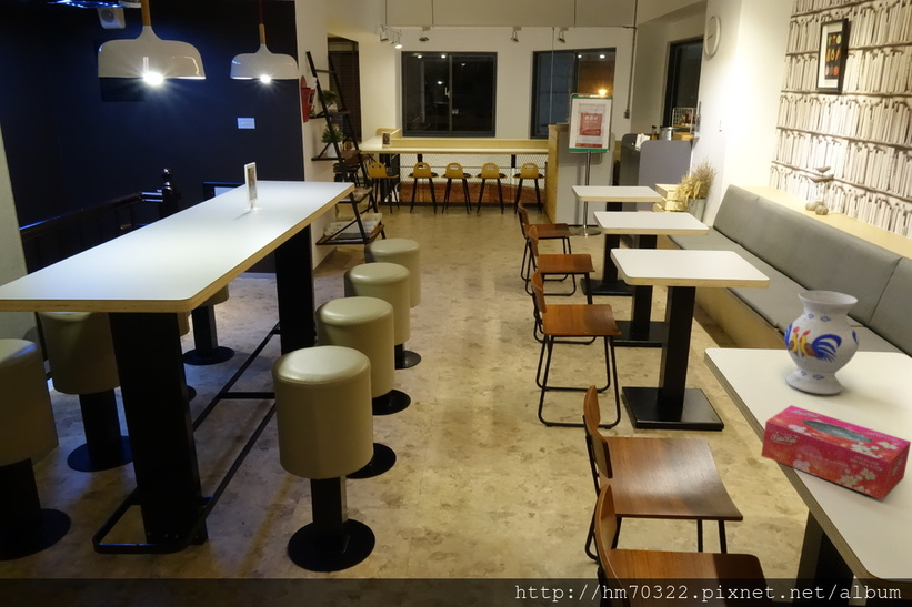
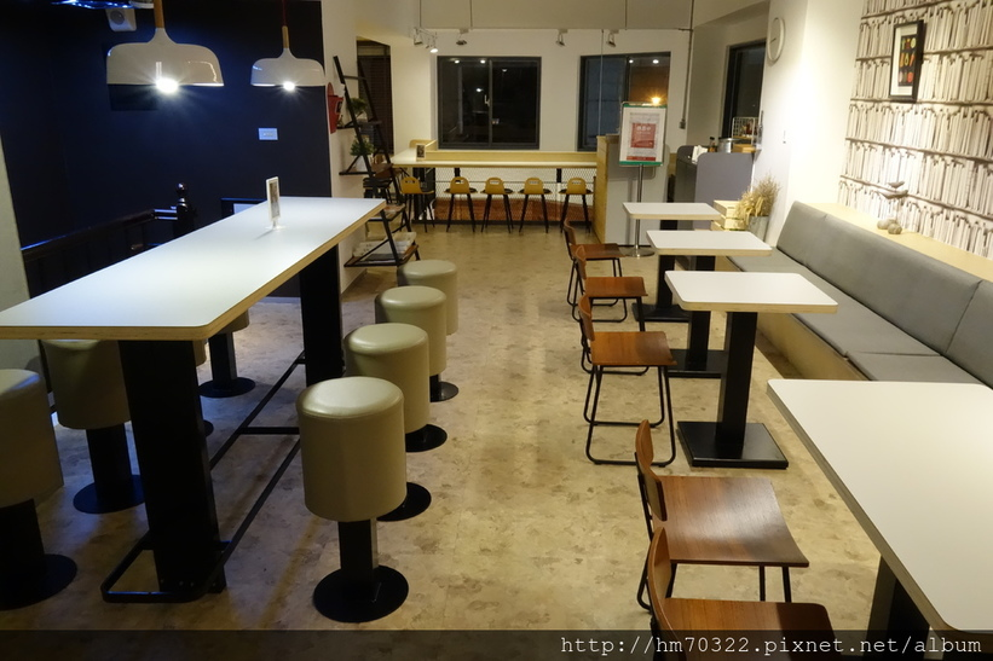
- vase [783,290,860,395]
- tissue box [760,404,912,502]
